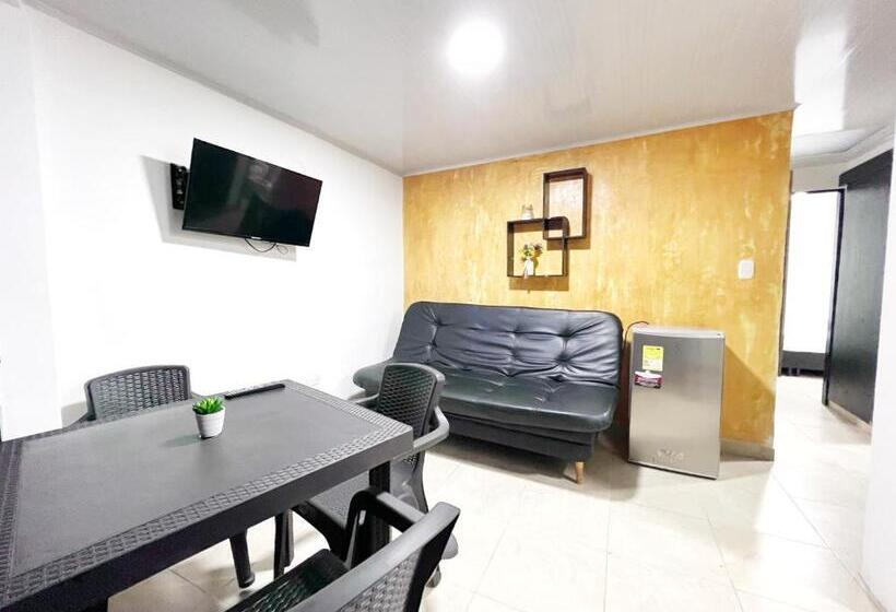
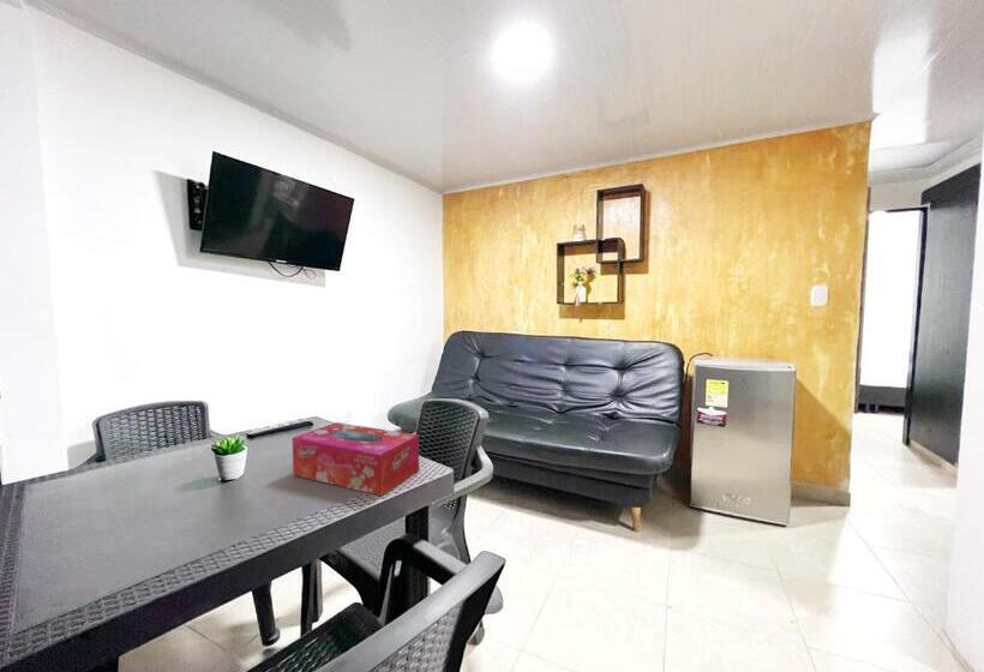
+ tissue box [292,421,420,497]
